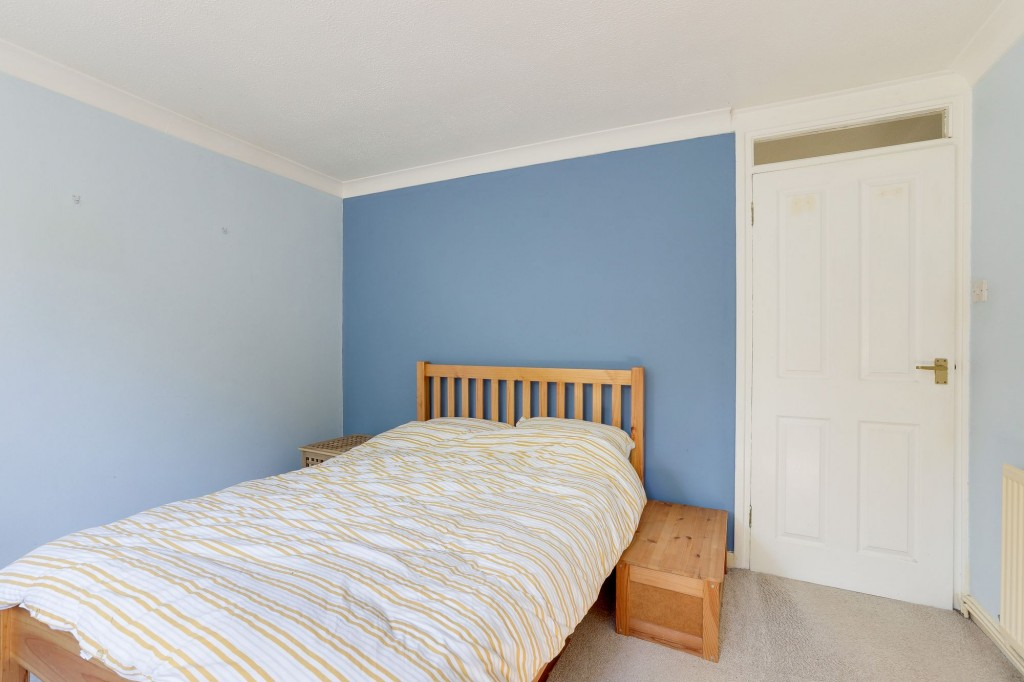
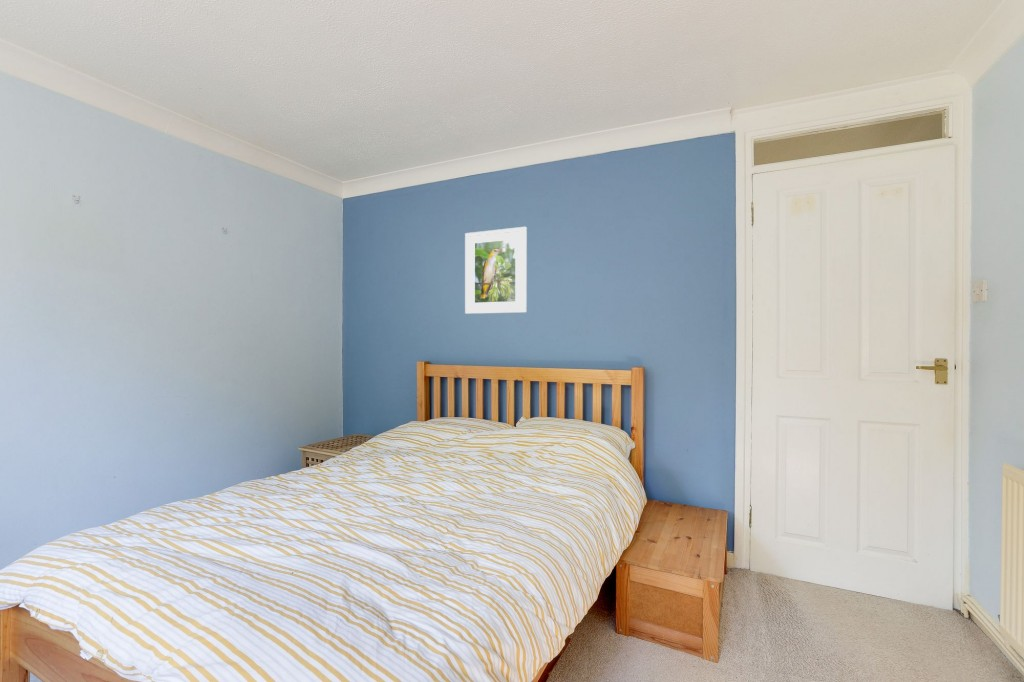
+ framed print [464,226,528,315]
